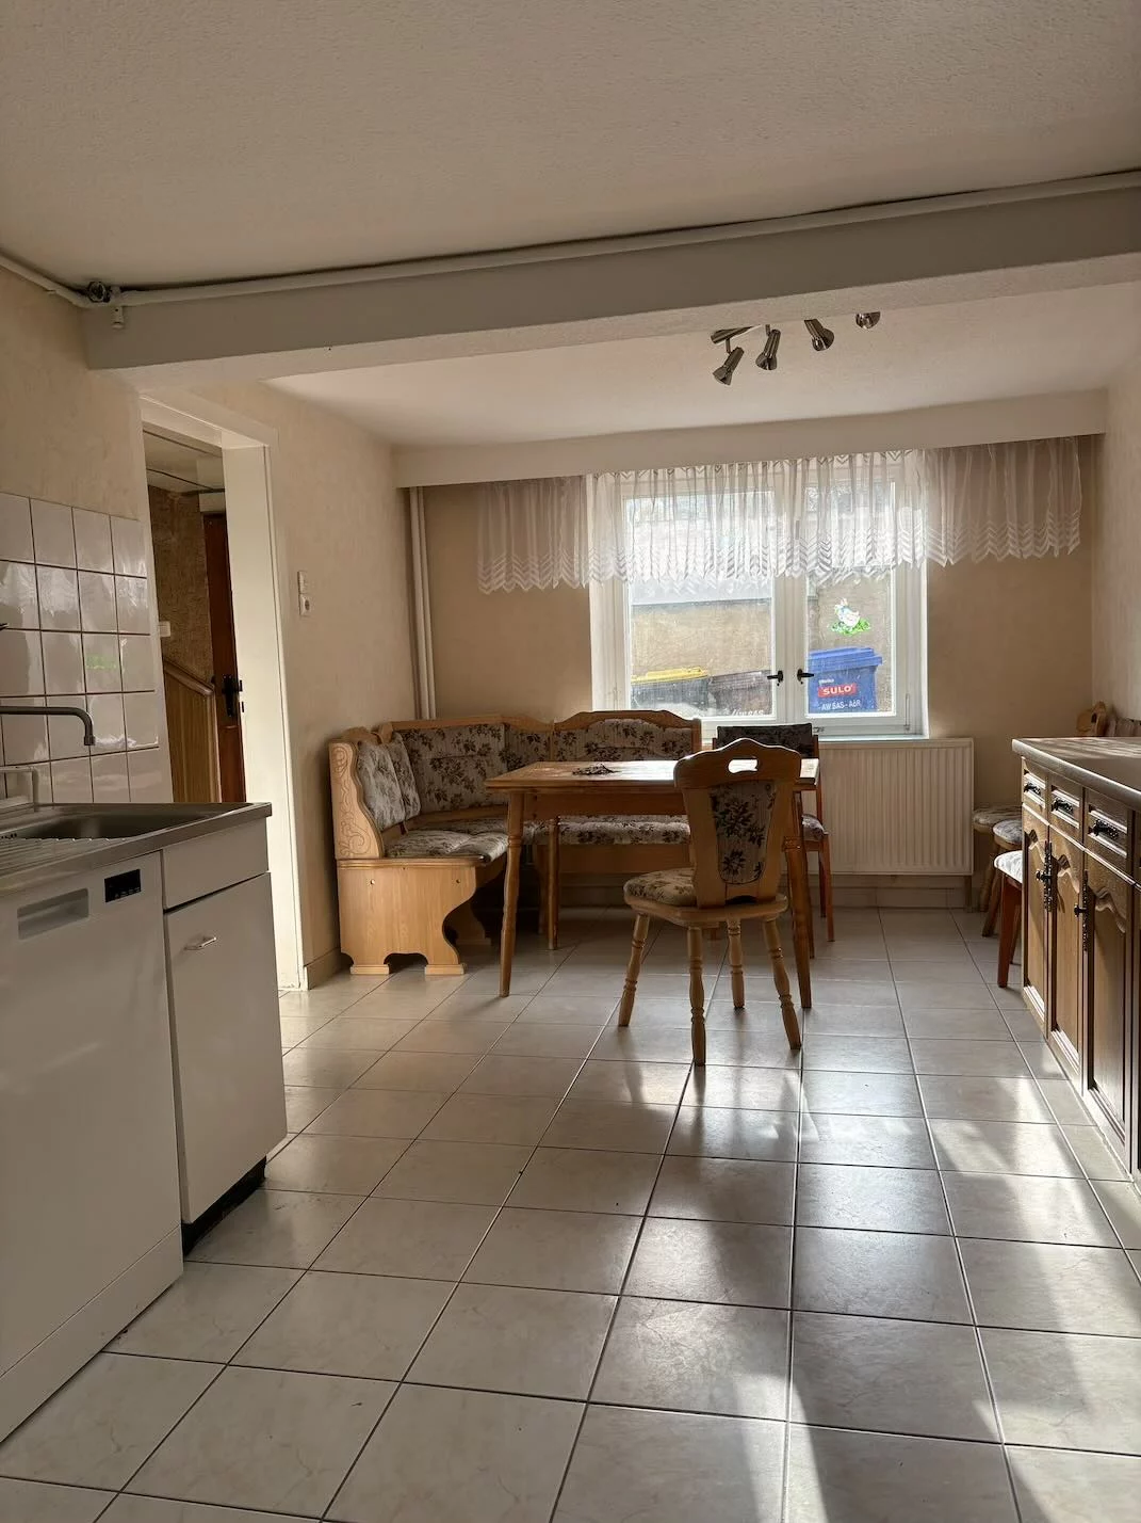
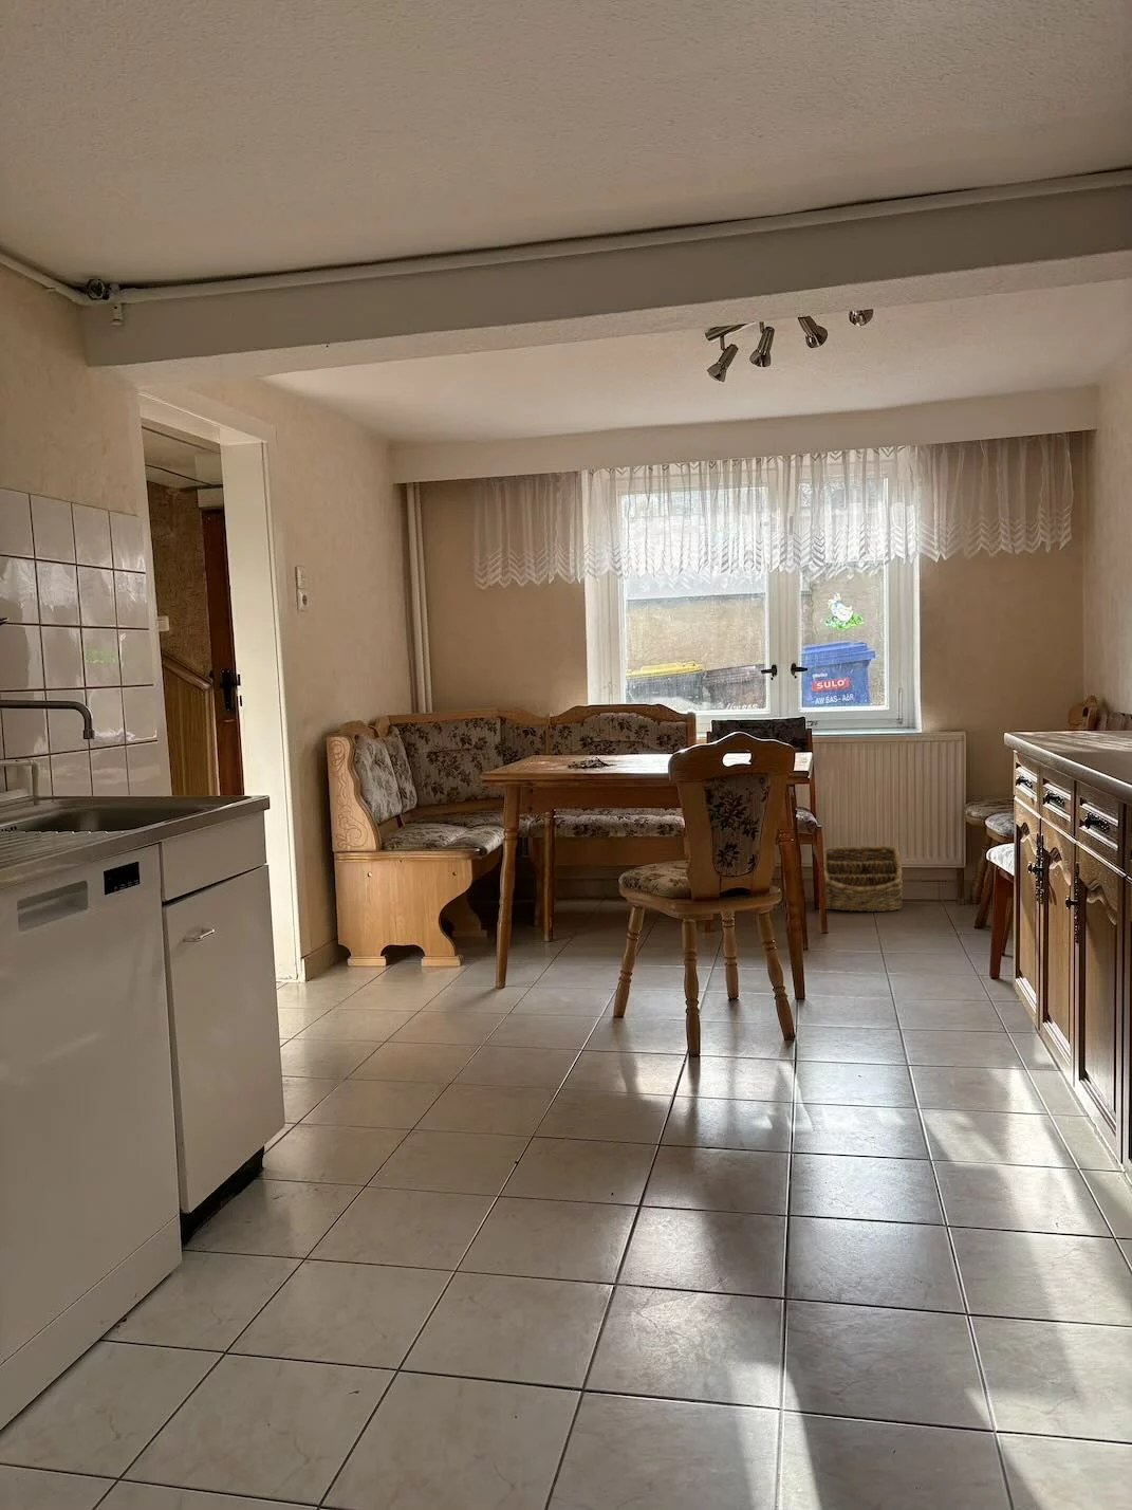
+ basket [823,845,904,913]
